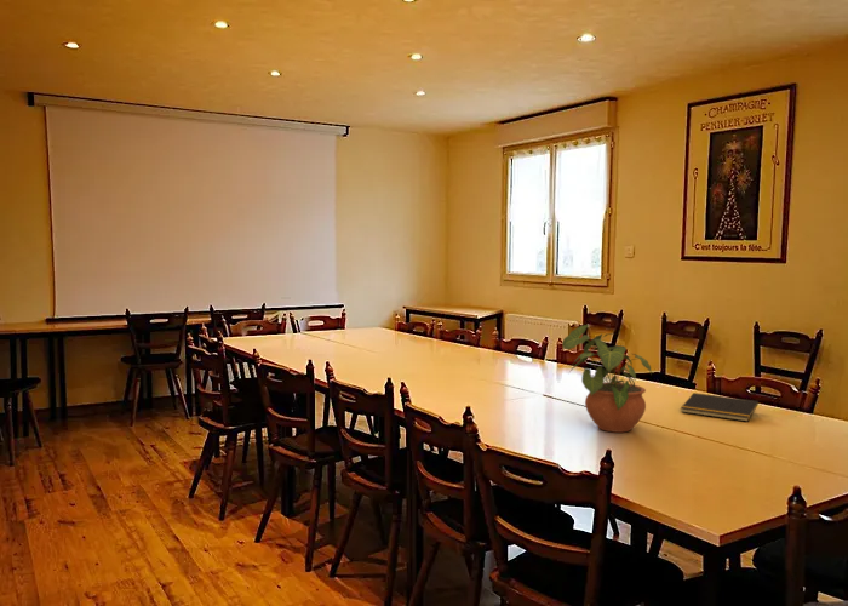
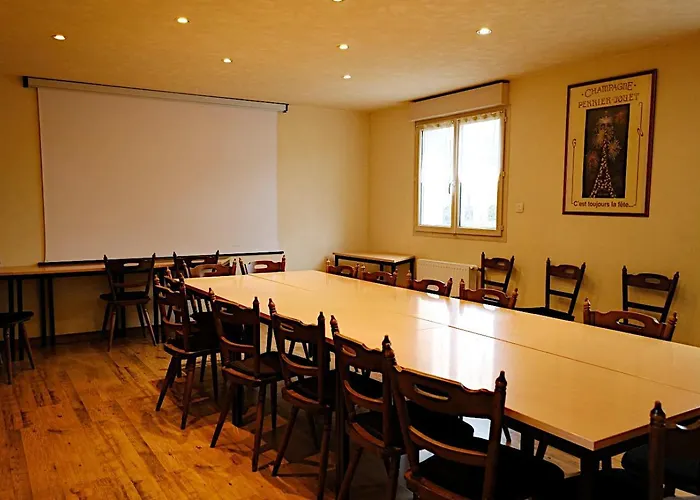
- potted plant [561,324,653,434]
- notepad [680,391,760,423]
